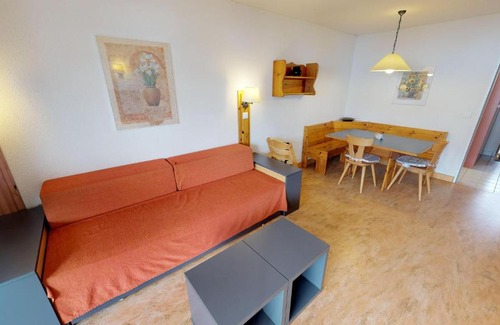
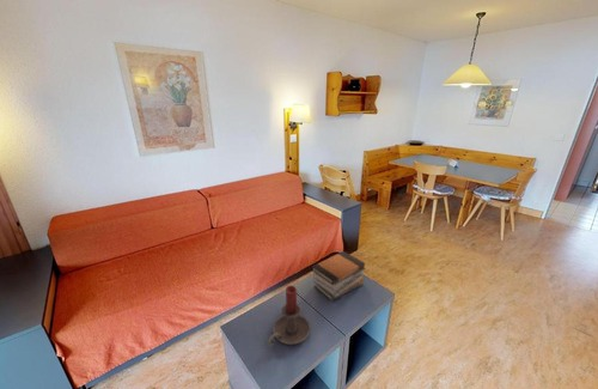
+ candle holder [267,285,311,347]
+ book stack [311,250,366,302]
